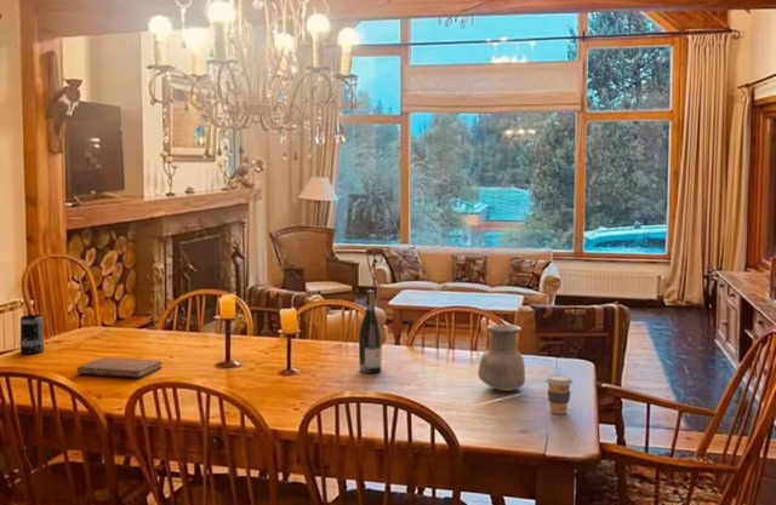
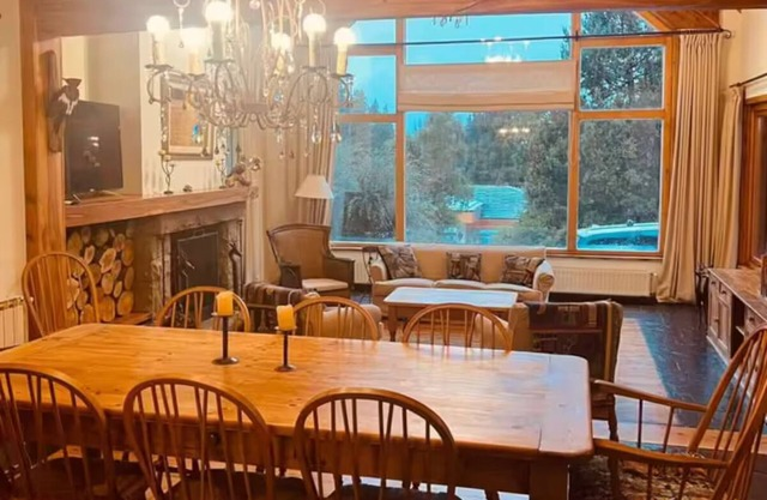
- wine bottle [358,289,383,374]
- coffee cup [544,374,574,415]
- mug [19,314,45,355]
- vase [477,323,526,392]
- notebook [76,356,162,379]
